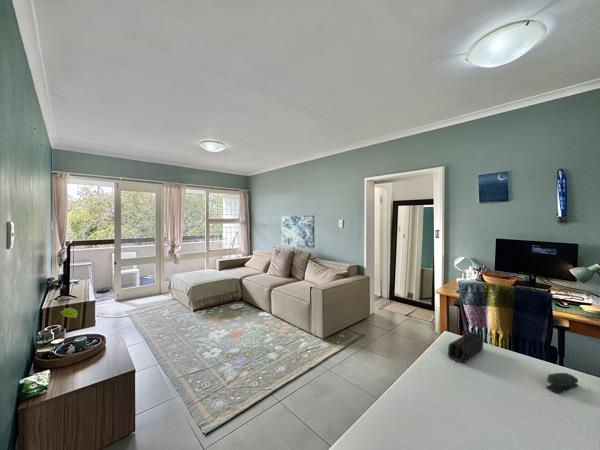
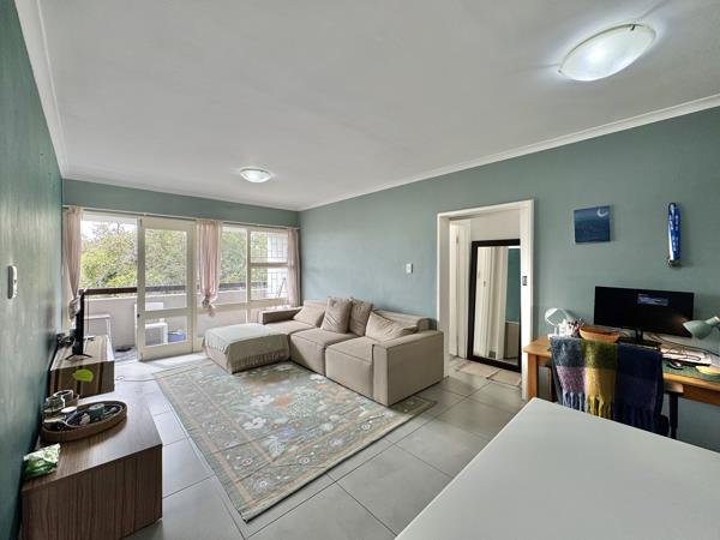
- wall art [281,214,315,249]
- pencil case [447,328,485,364]
- stapler [545,372,580,394]
